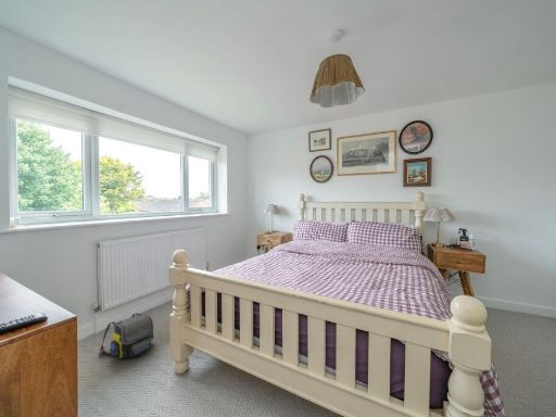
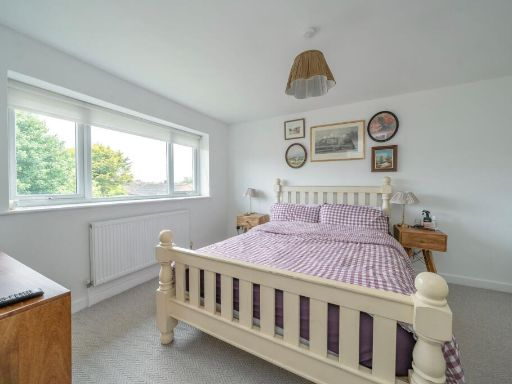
- shoulder bag [98,312,155,361]
